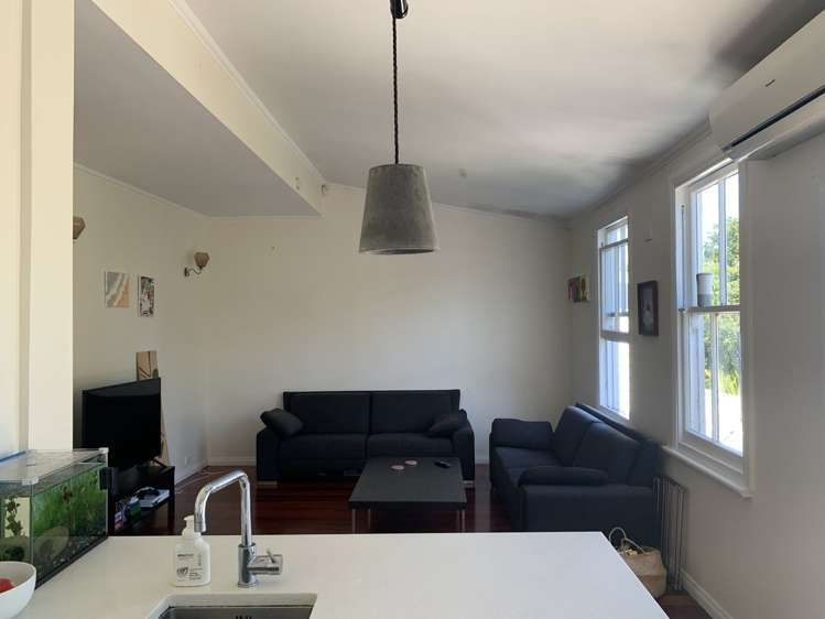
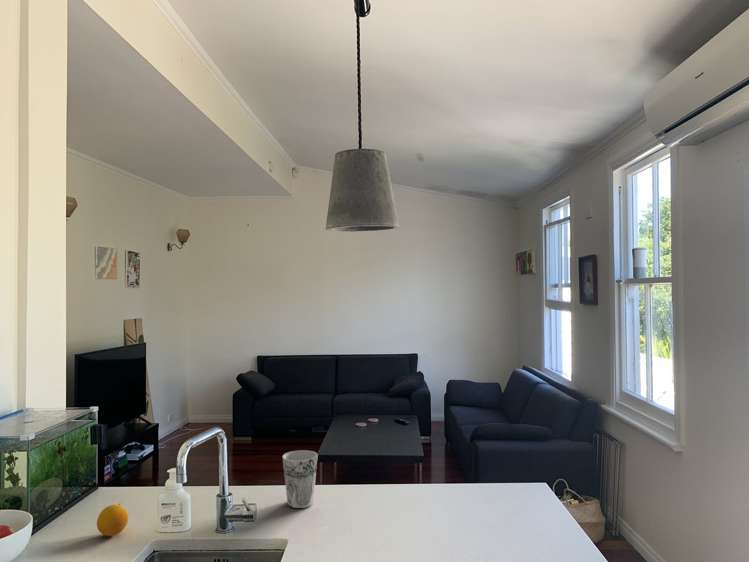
+ fruit [96,503,129,537]
+ cup [282,449,319,509]
